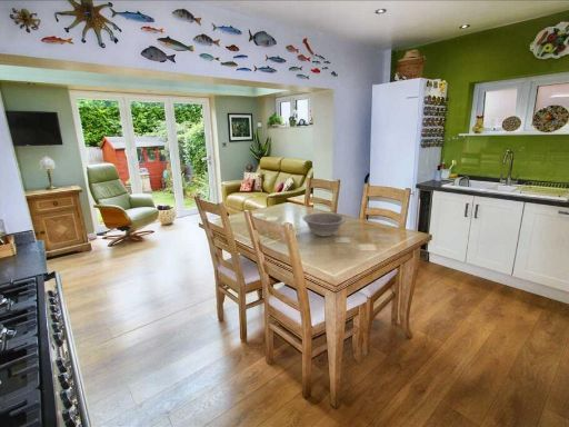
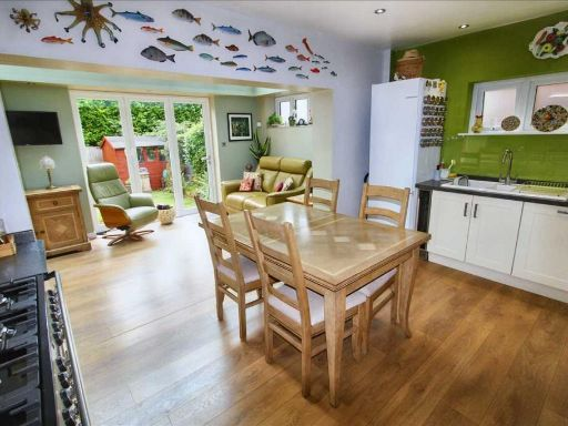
- bowl [301,211,347,237]
